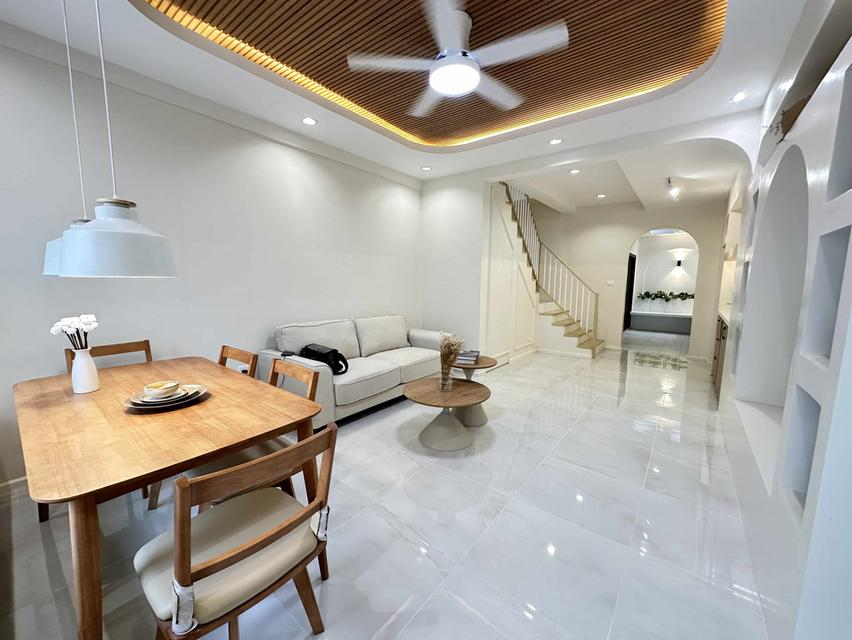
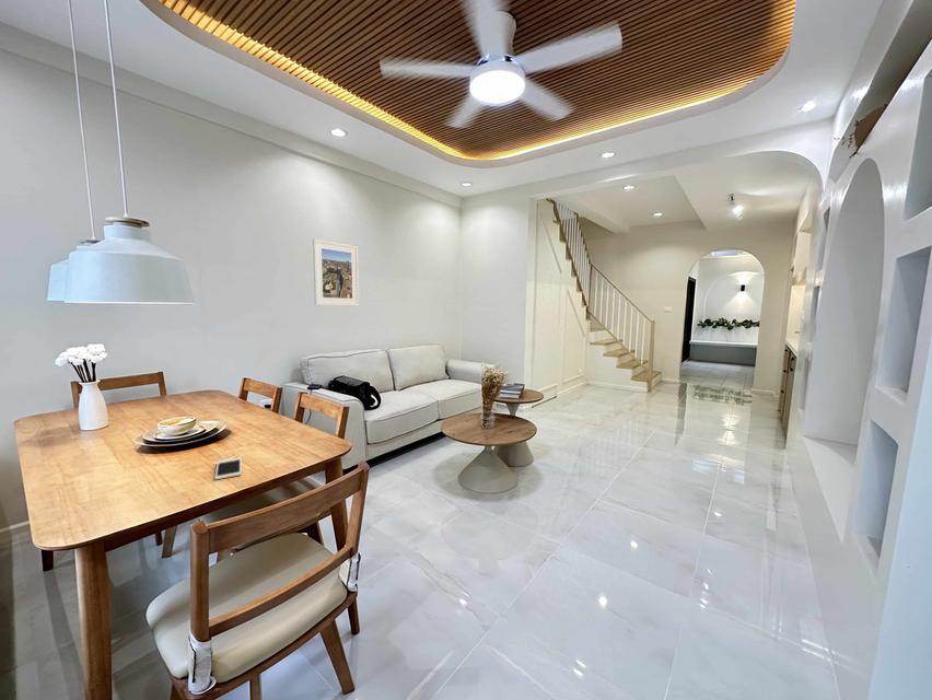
+ cell phone [214,456,243,481]
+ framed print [312,238,360,307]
